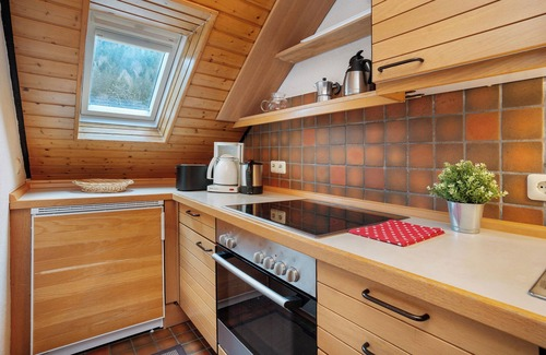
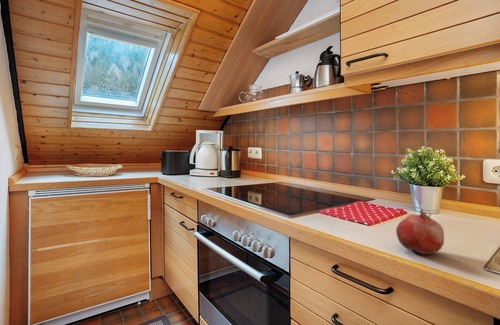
+ fruit [395,207,445,255]
